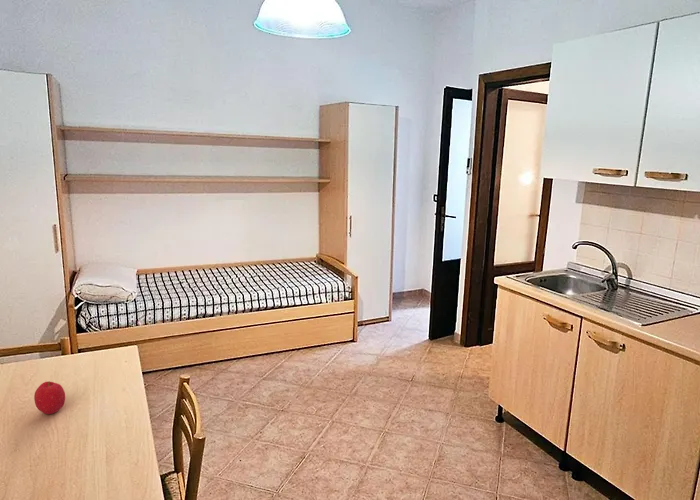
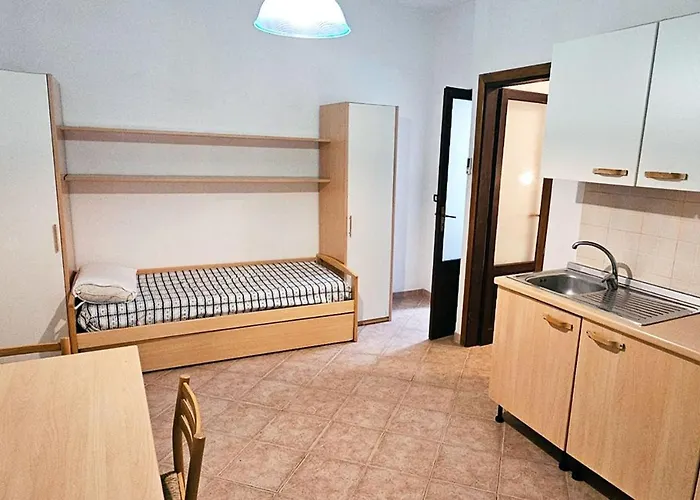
- fruit [33,380,66,415]
